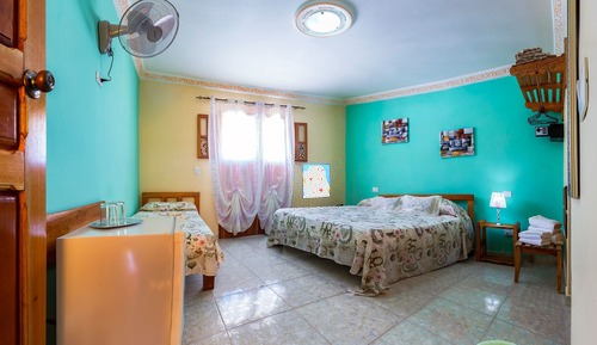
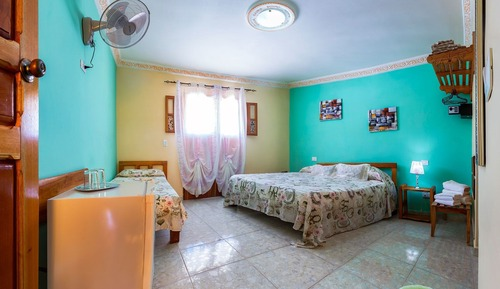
- wall art [301,162,331,199]
